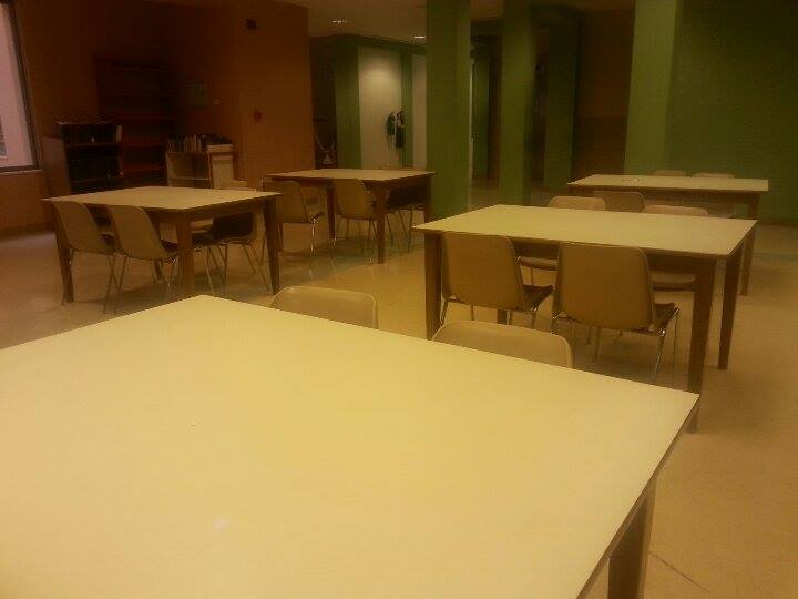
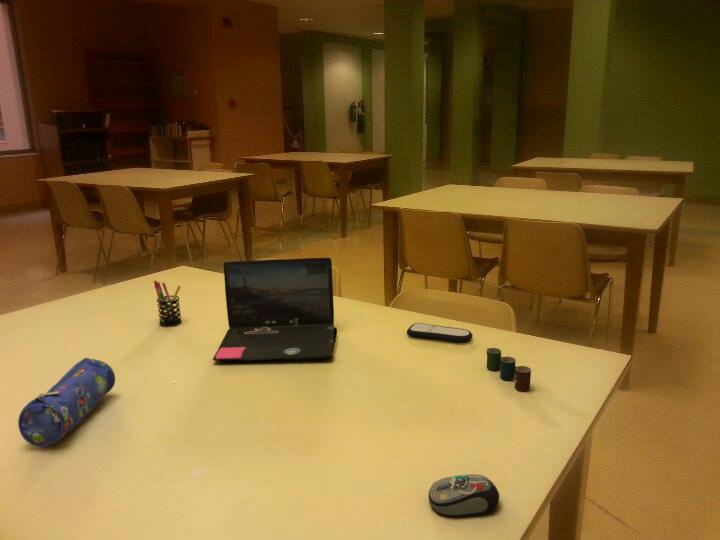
+ pencil case [17,357,116,448]
+ pen holder [153,279,183,327]
+ cup [486,347,532,392]
+ laptop [212,257,338,362]
+ computer mouse [428,473,500,518]
+ remote control [406,322,473,345]
